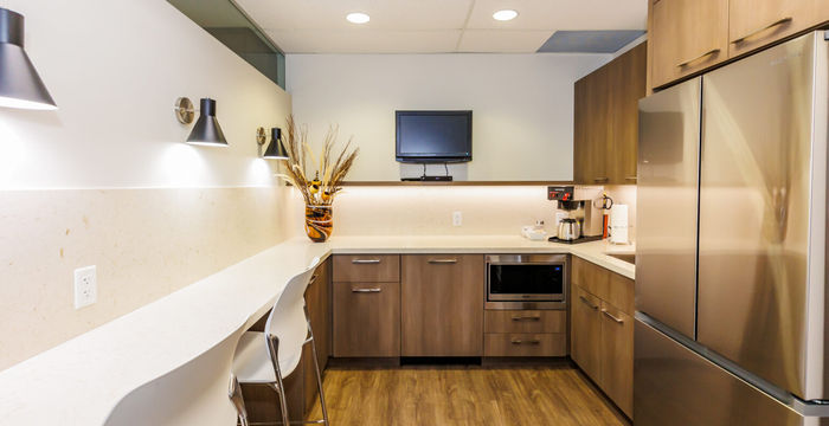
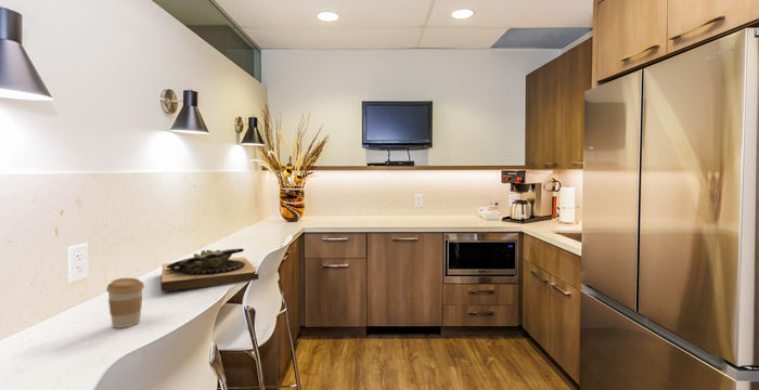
+ succulent planter [160,247,259,292]
+ coffee cup [105,277,145,329]
